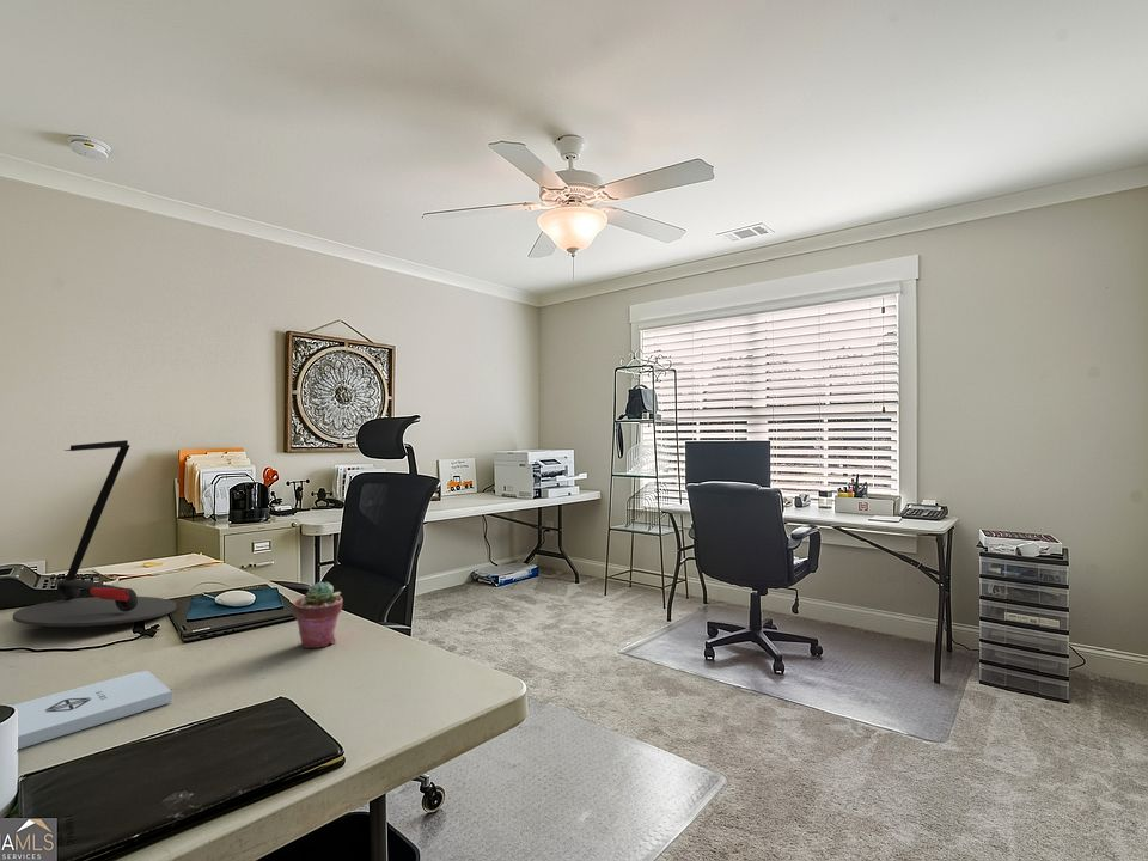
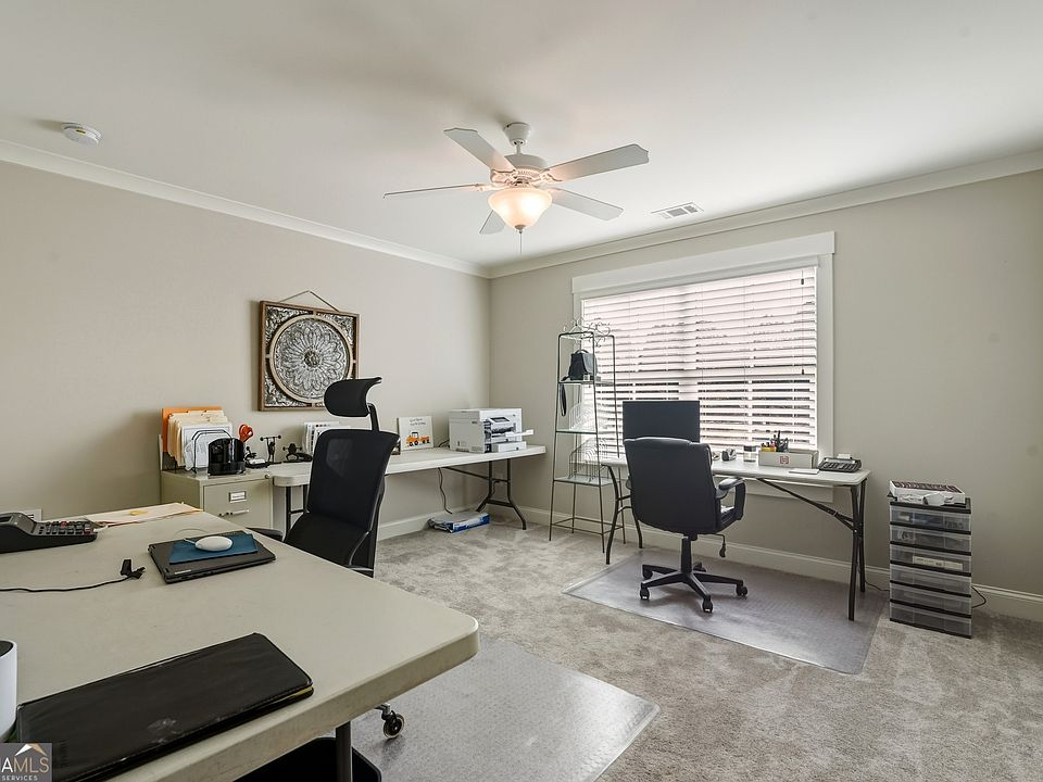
- notepad [8,670,173,750]
- desk lamp [12,439,178,628]
- potted succulent [292,581,344,649]
